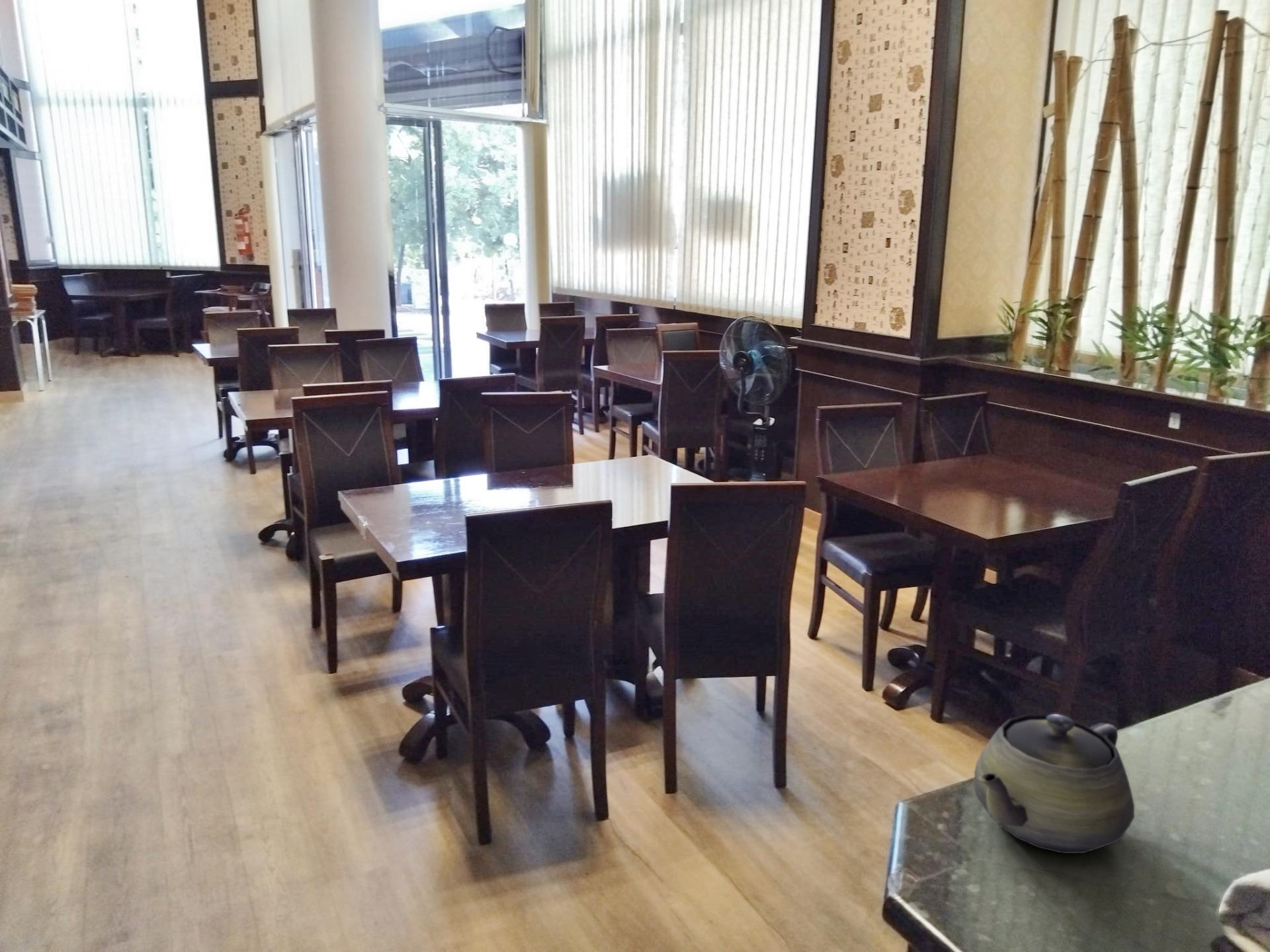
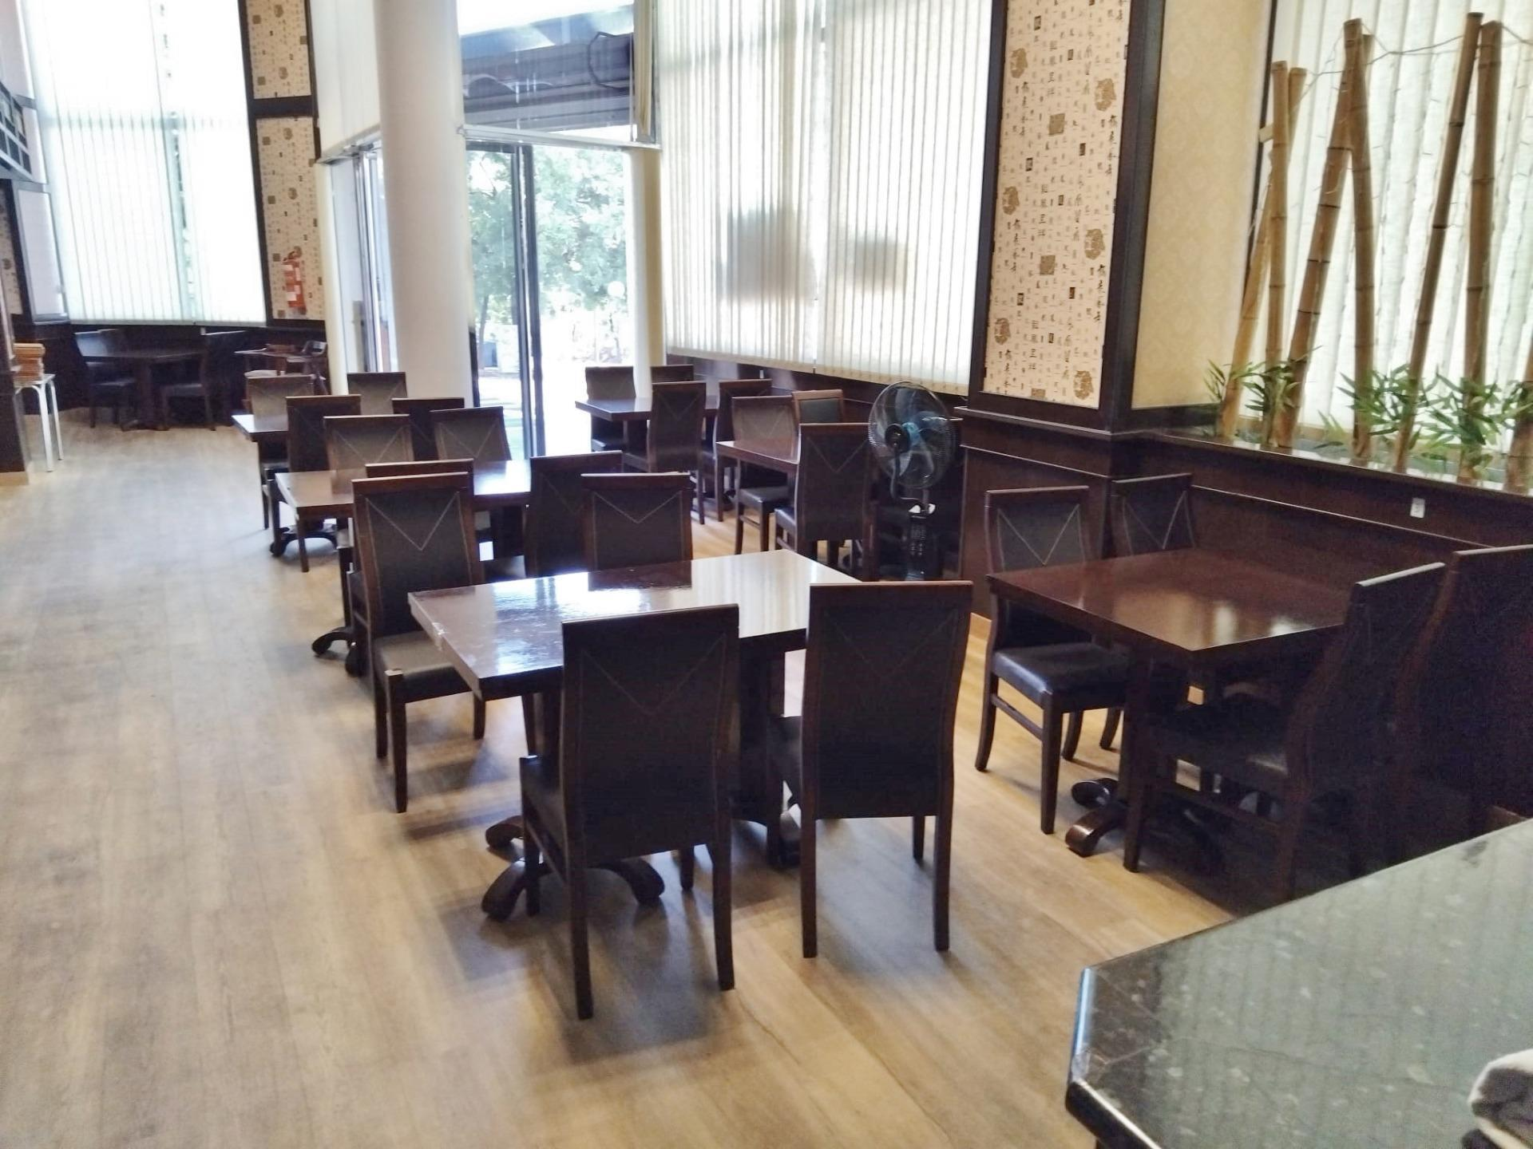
- teapot [973,713,1135,854]
